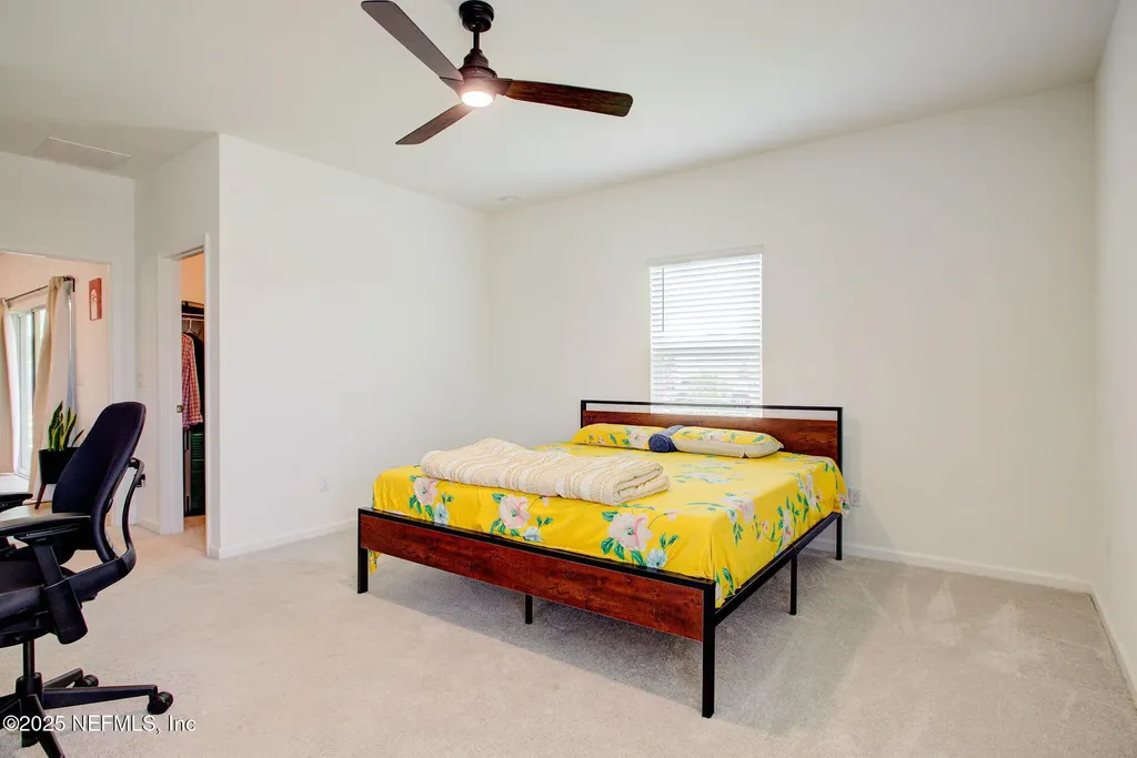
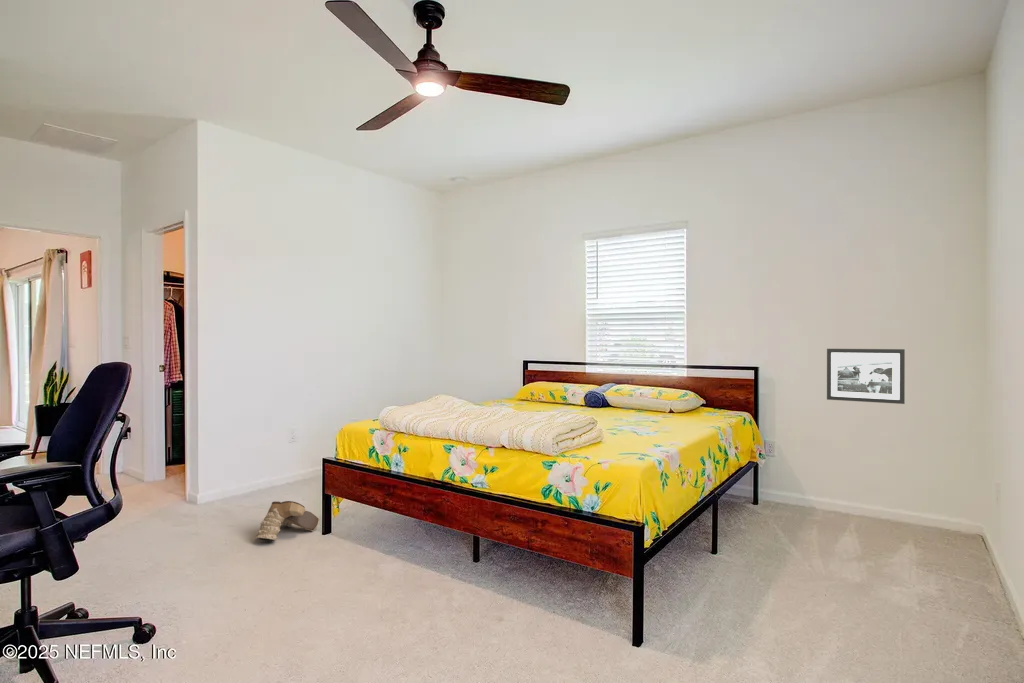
+ picture frame [826,348,906,405]
+ boots [255,500,320,542]
